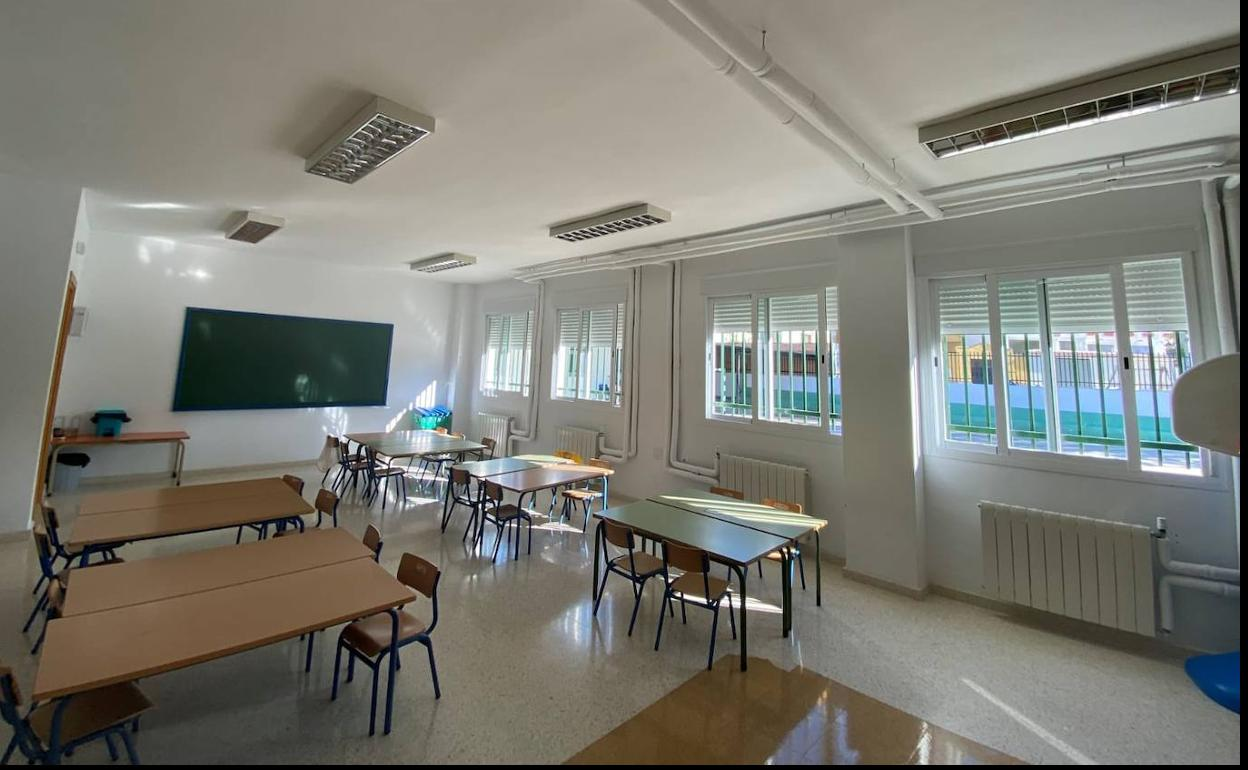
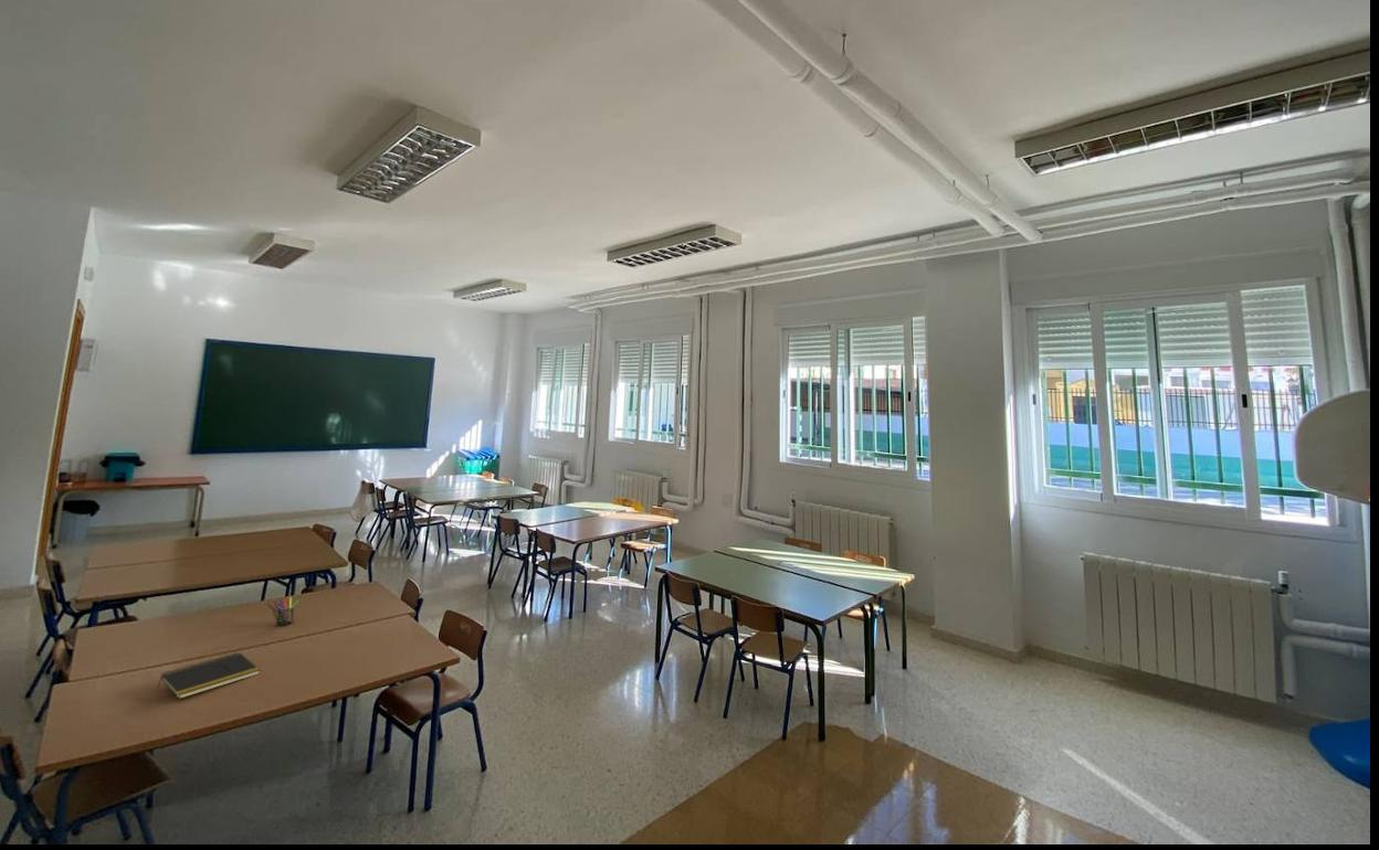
+ notepad [157,652,262,700]
+ pen holder [275,596,299,627]
